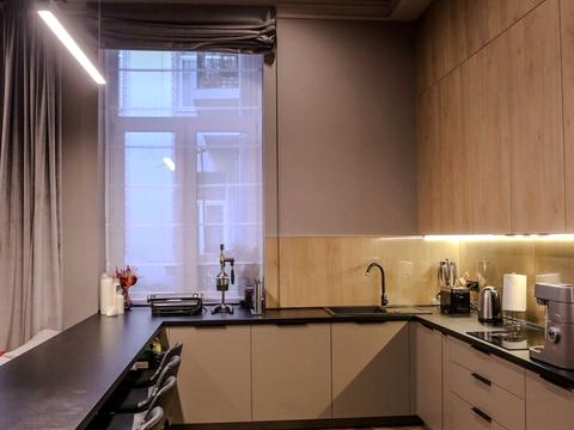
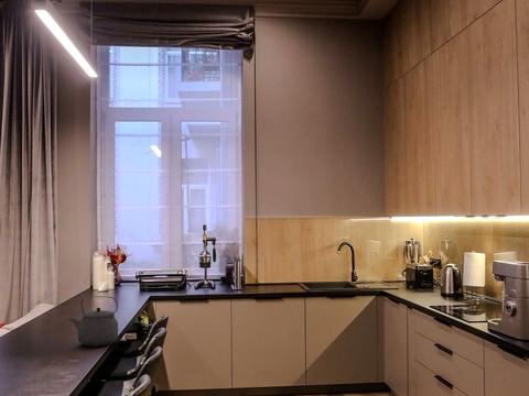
+ tea kettle [68,295,119,348]
